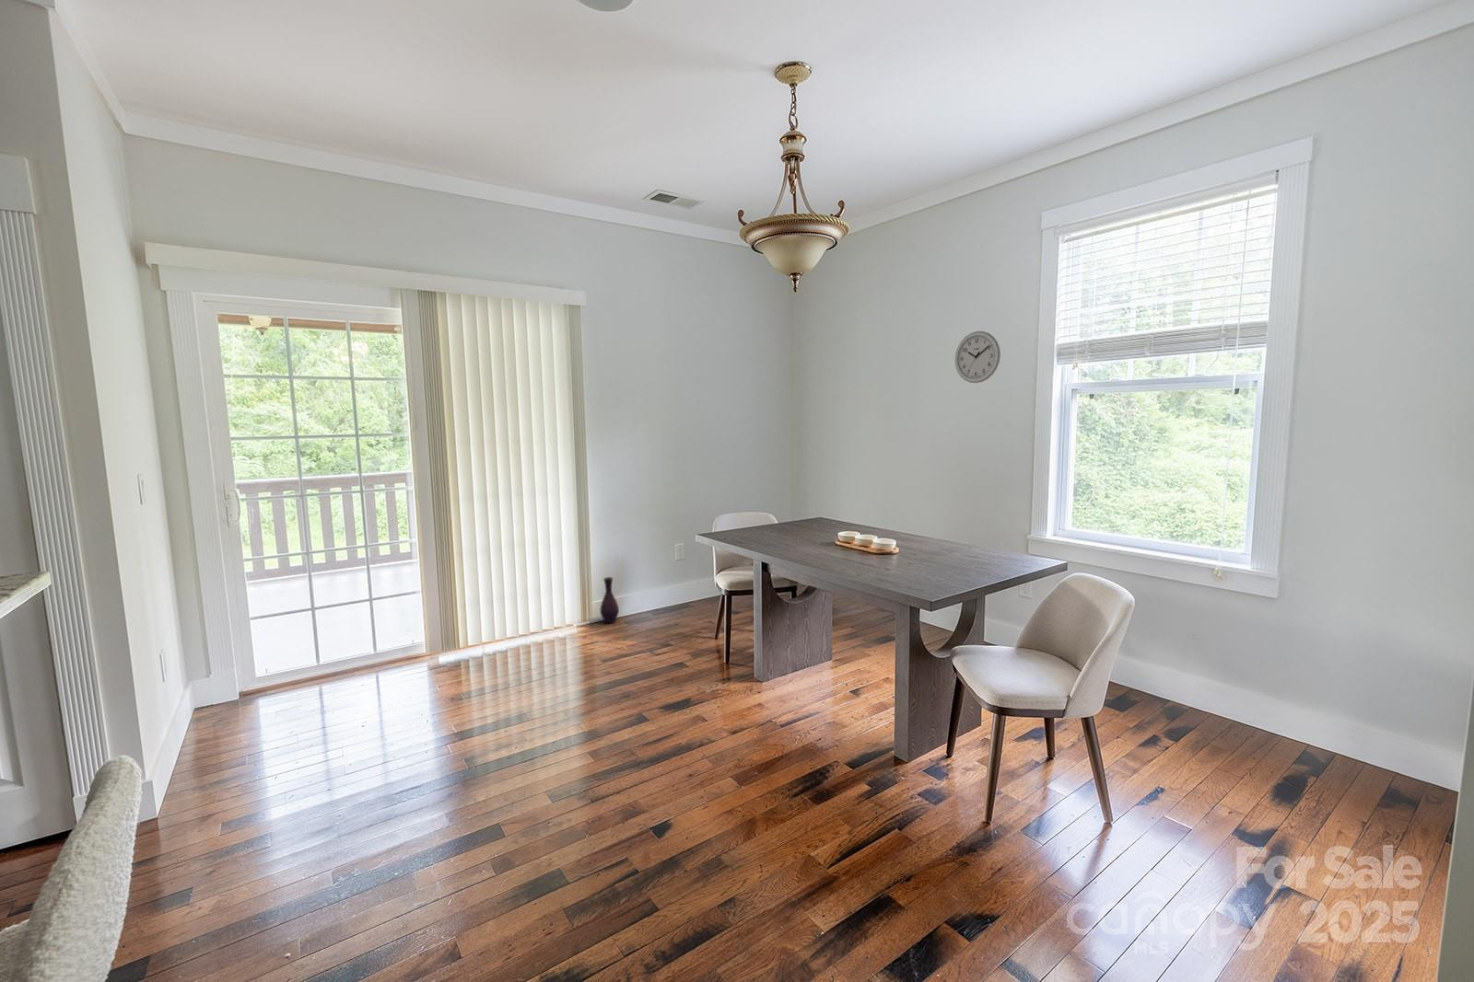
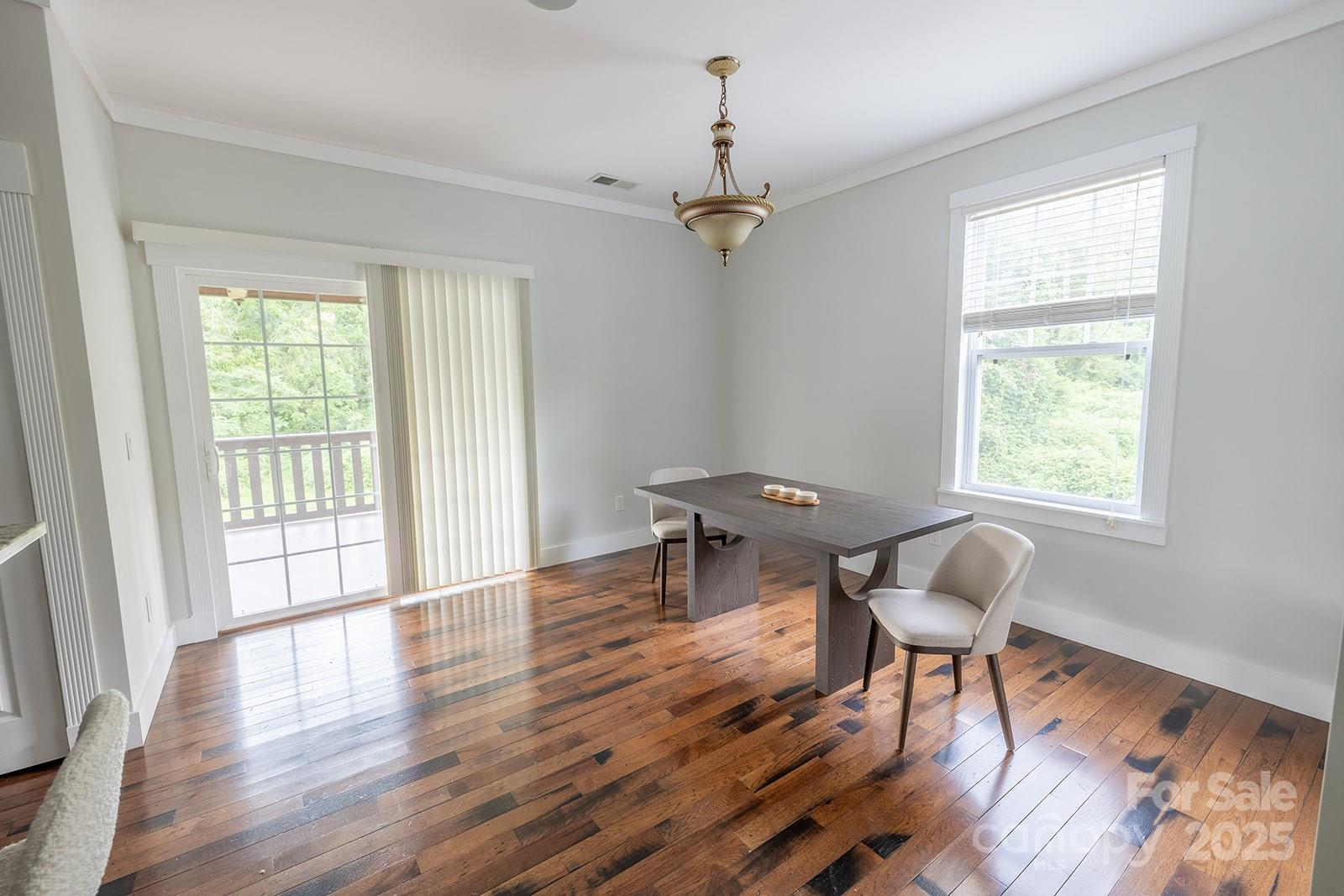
- vase [599,576,620,624]
- wall clock [954,330,1001,384]
